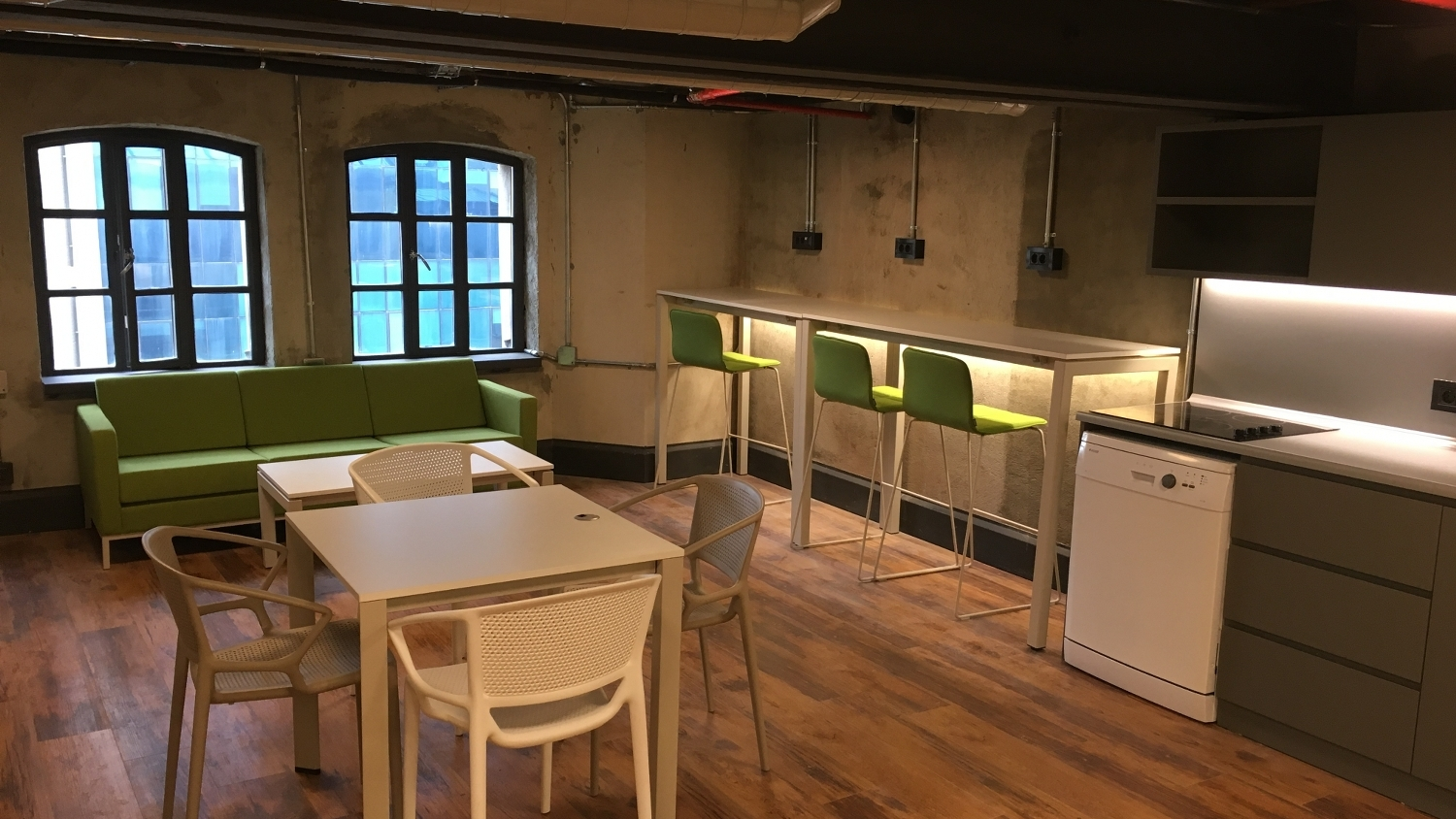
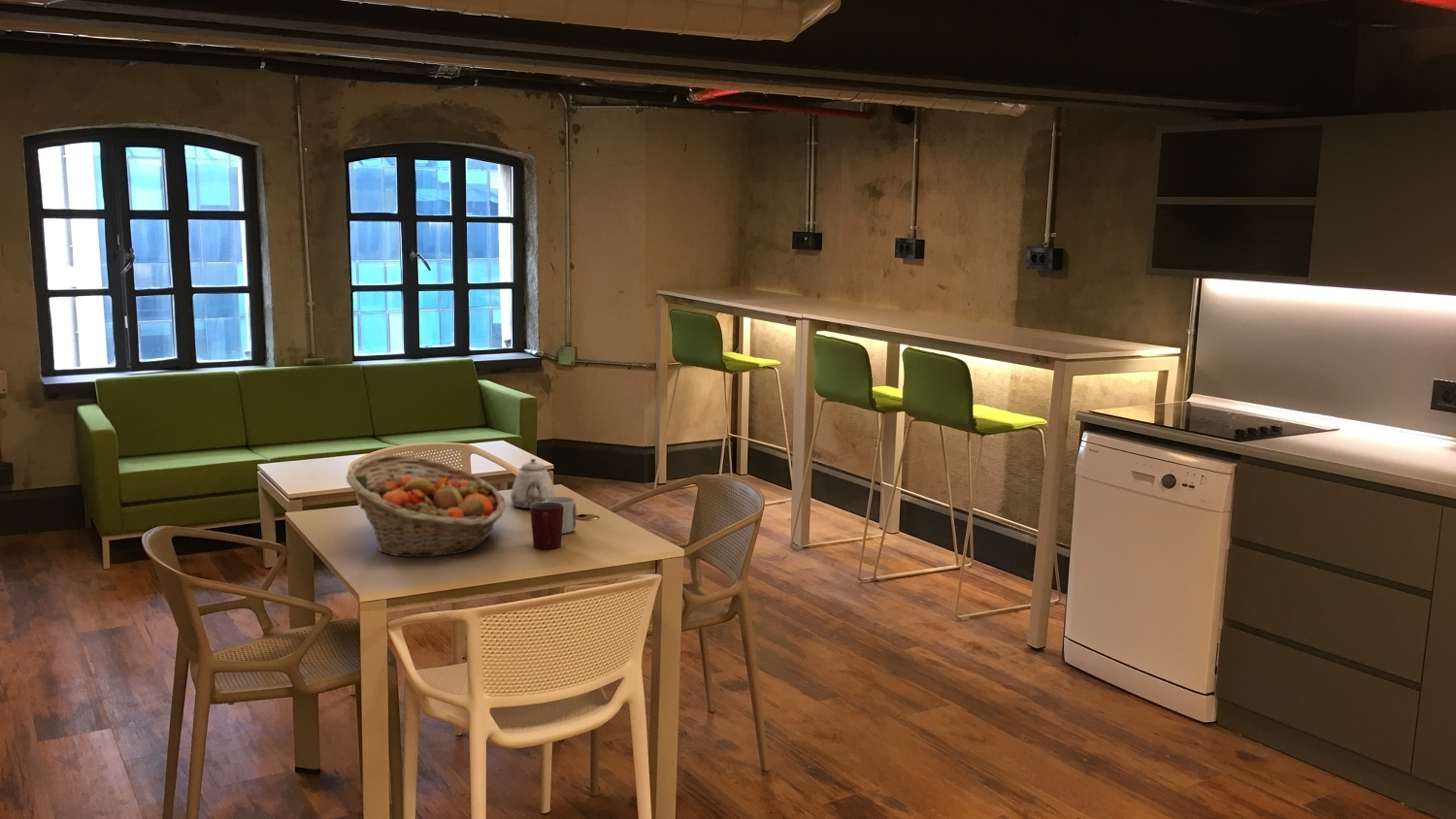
+ fruit basket [346,454,507,558]
+ teapot [510,458,556,509]
+ mug [543,496,577,535]
+ mug [530,502,564,549]
